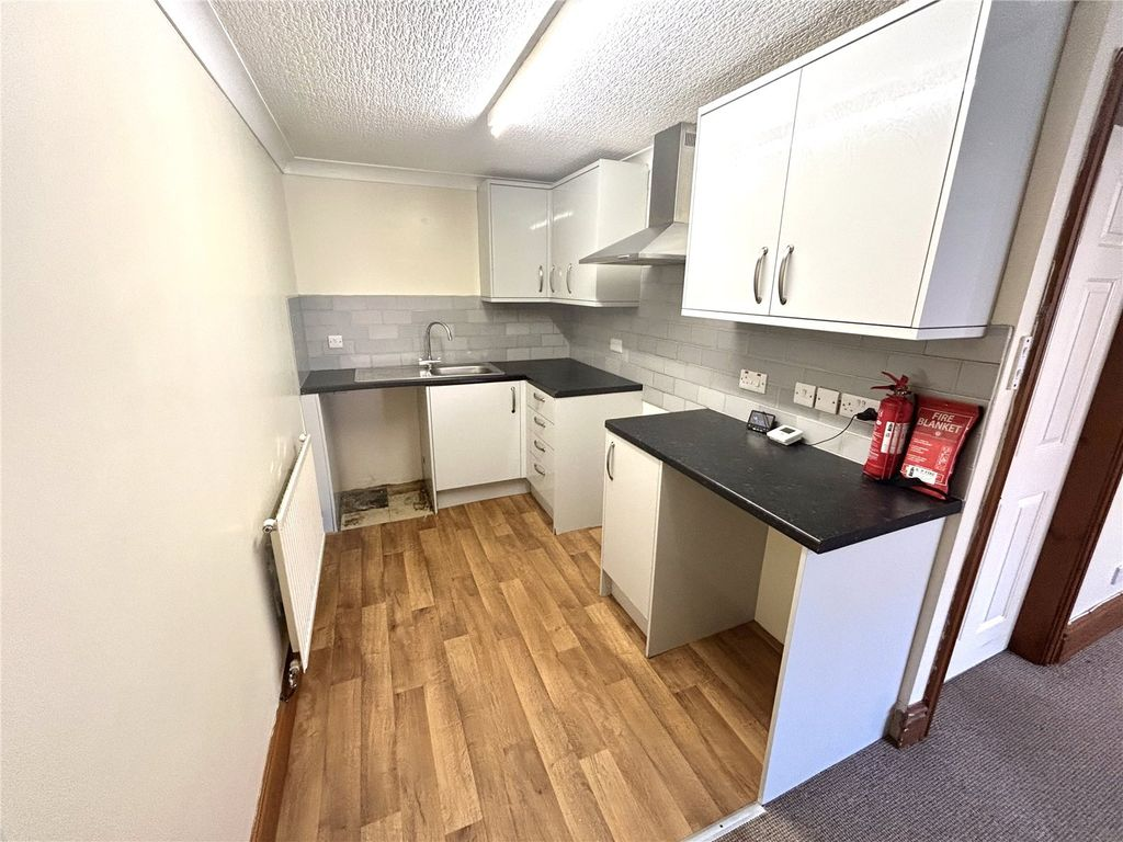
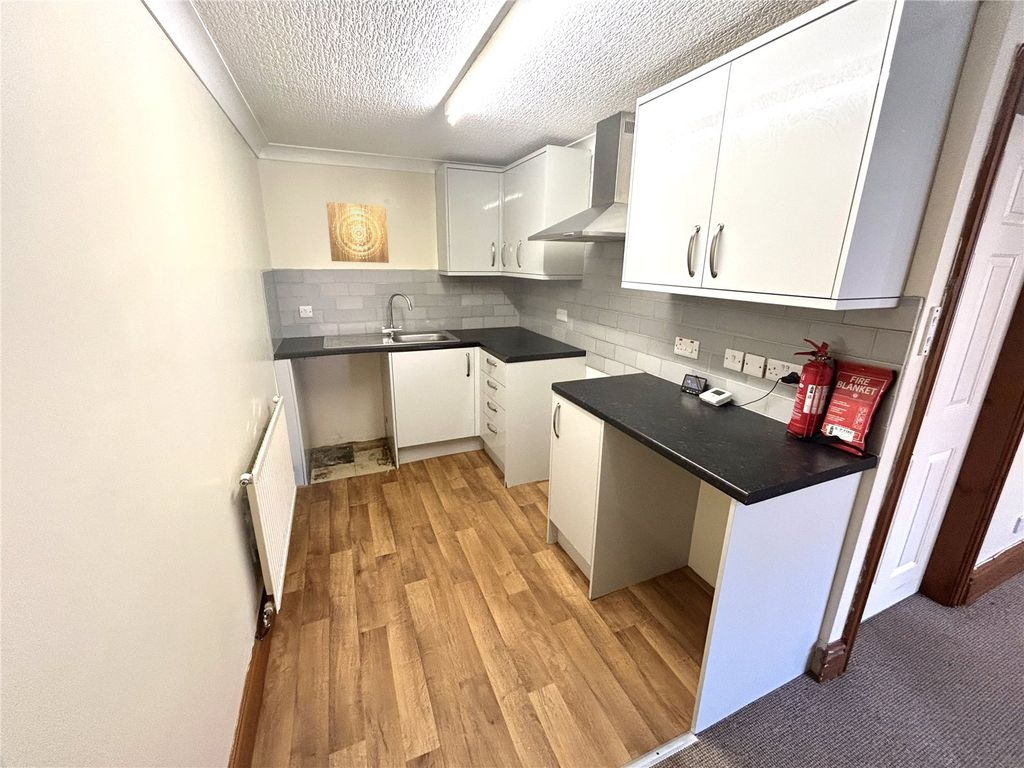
+ wall art [325,201,390,264]
